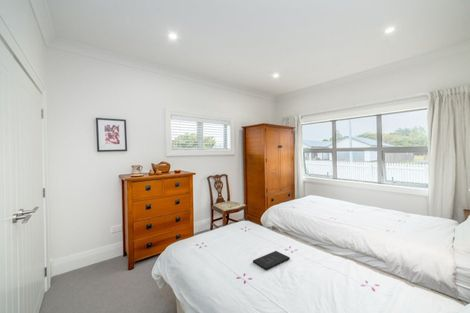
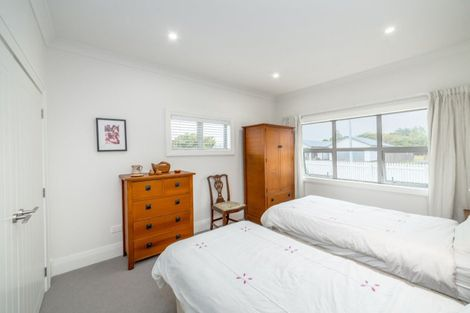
- book [252,250,291,271]
